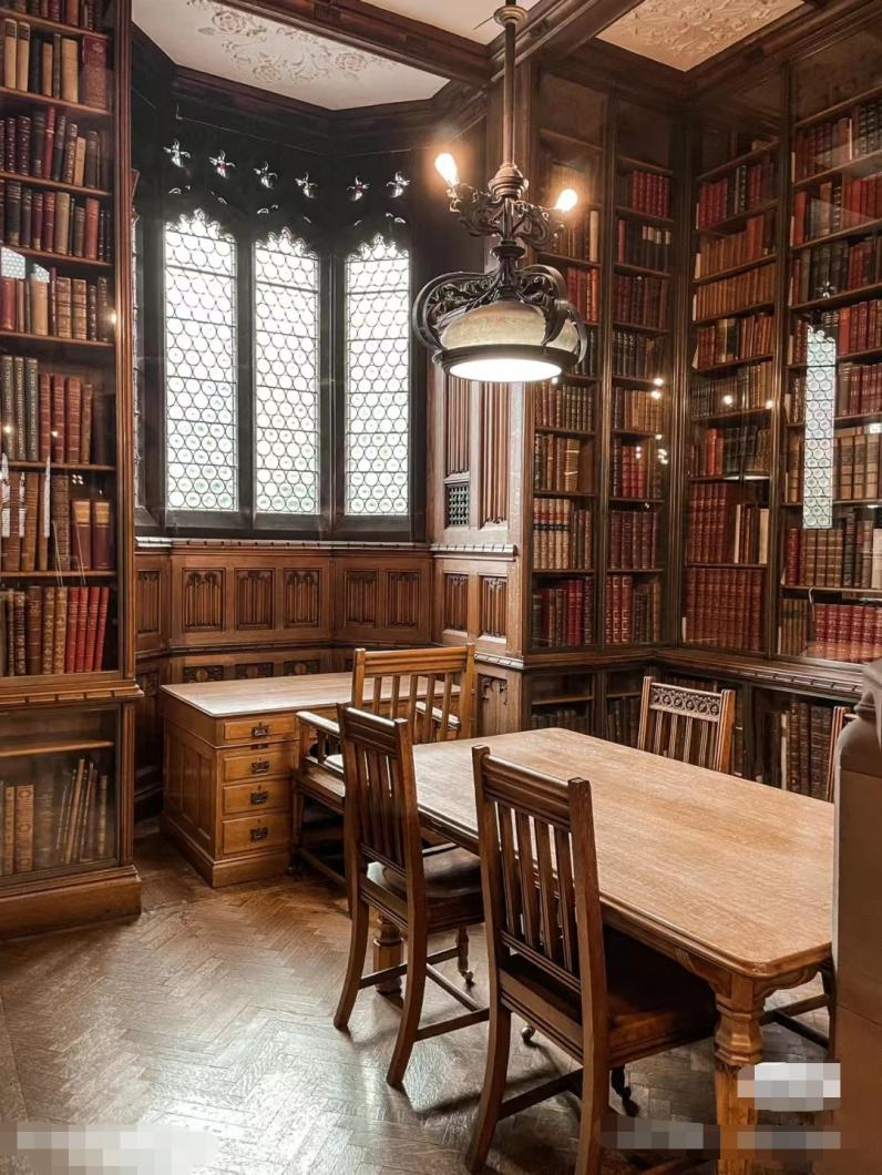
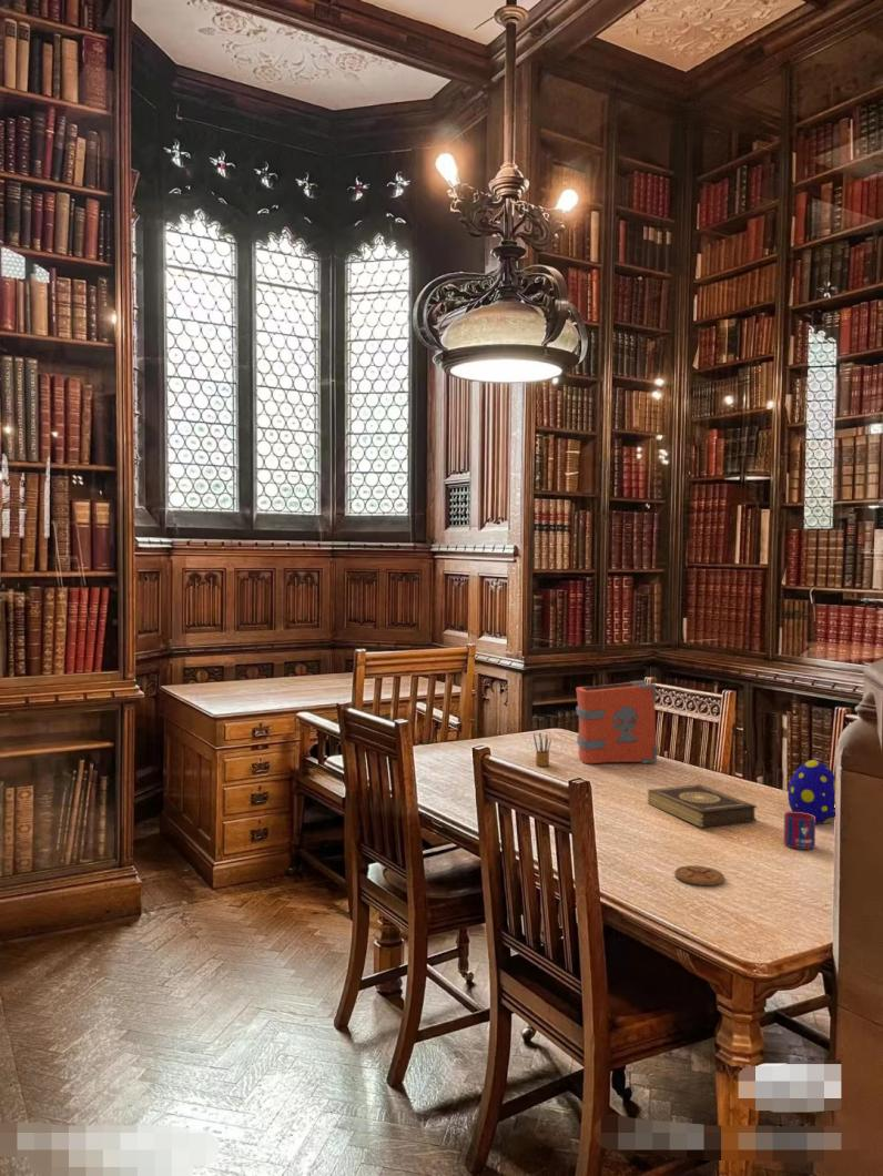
+ book [647,783,758,829]
+ mug [783,811,816,851]
+ pencil box [532,732,552,768]
+ decorative egg [788,759,836,824]
+ book [575,679,658,764]
+ coaster [673,864,725,886]
